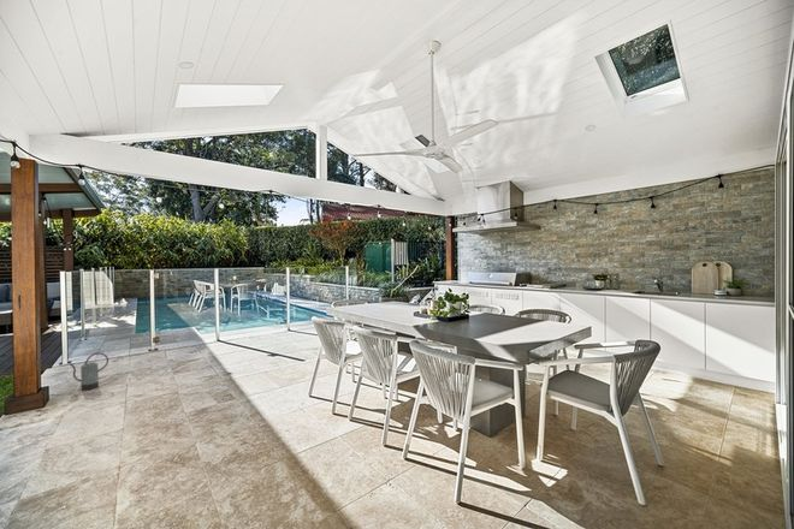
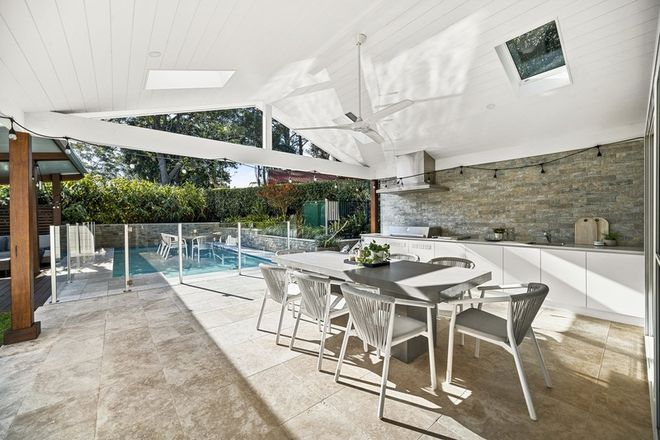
- watering can [67,351,109,391]
